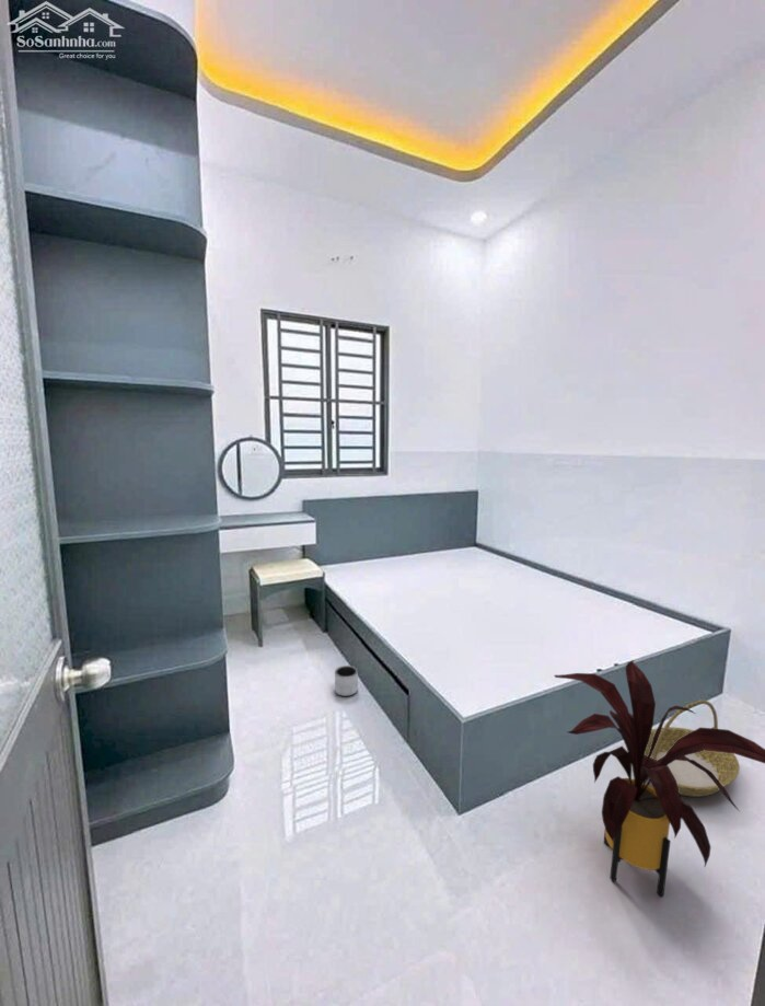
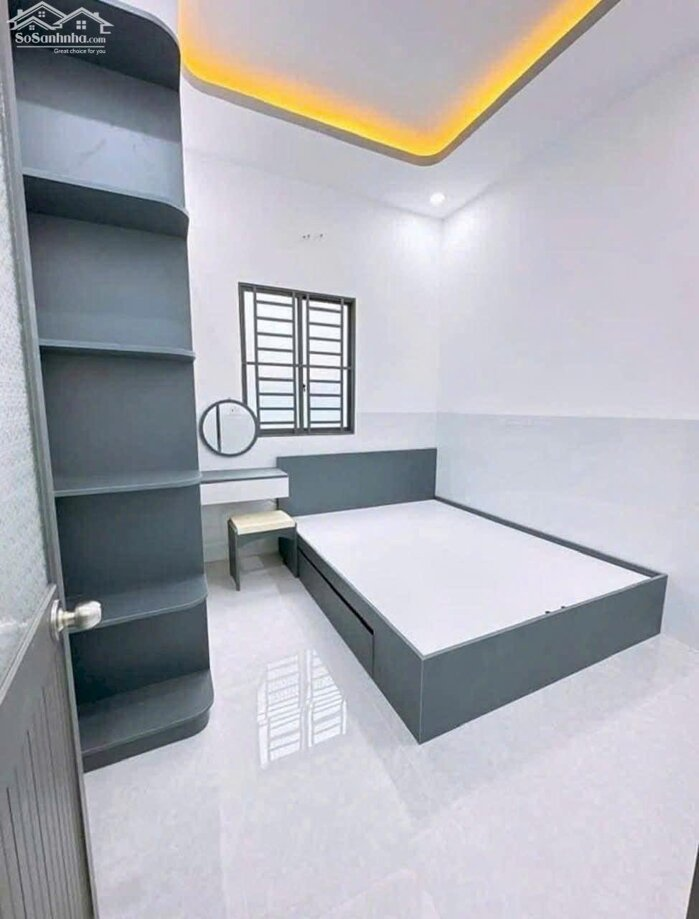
- planter [334,664,359,697]
- house plant [554,659,765,898]
- basket [645,699,741,798]
